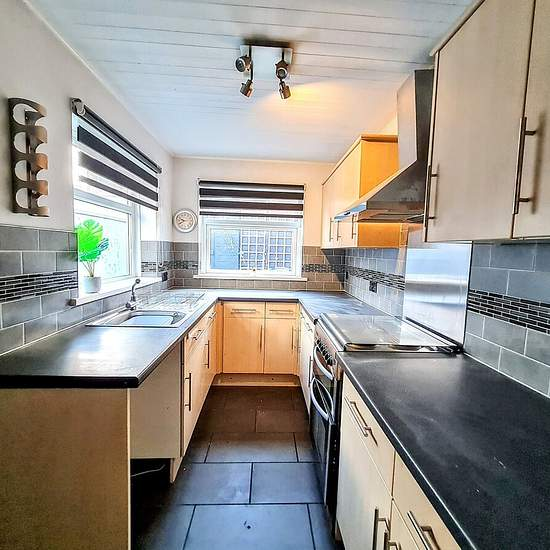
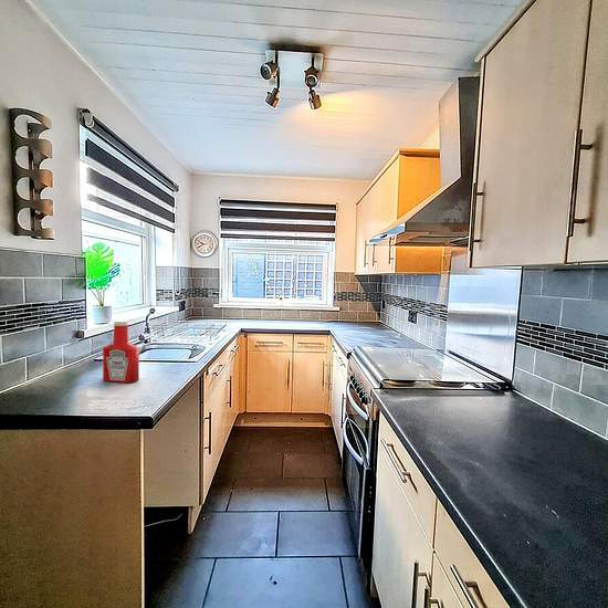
+ soap bottle [102,319,140,384]
